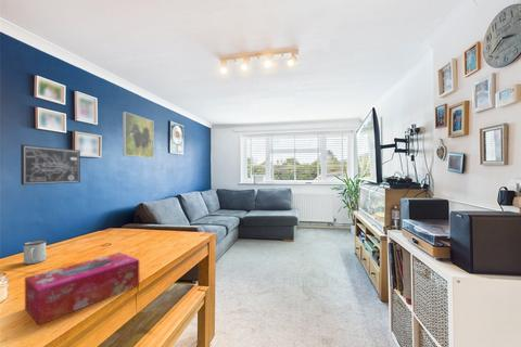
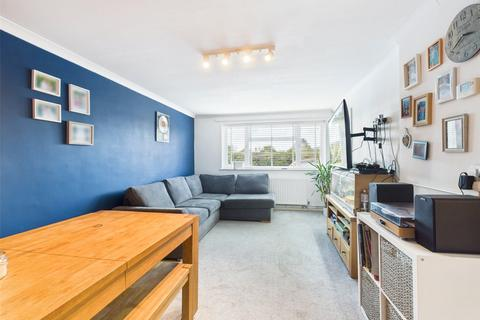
- mug [23,239,48,266]
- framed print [122,111,155,159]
- tissue box [24,252,140,326]
- wall art [20,143,81,185]
